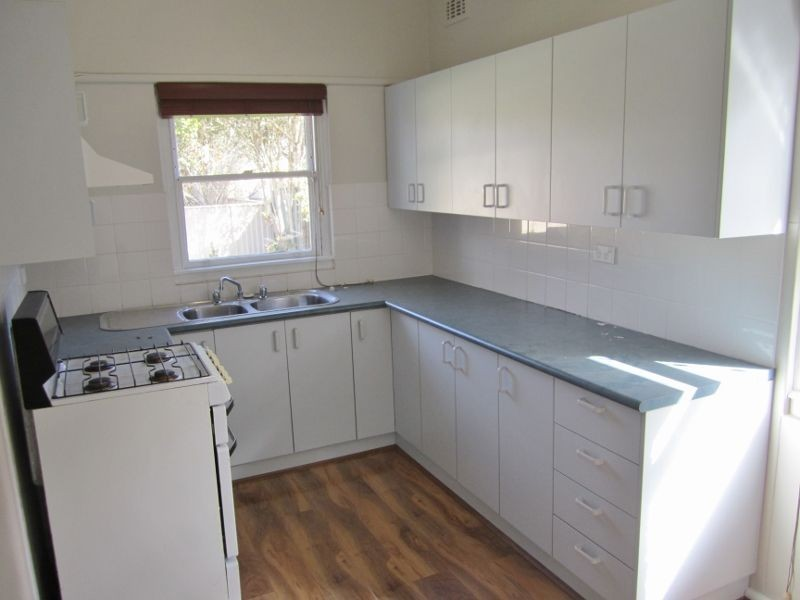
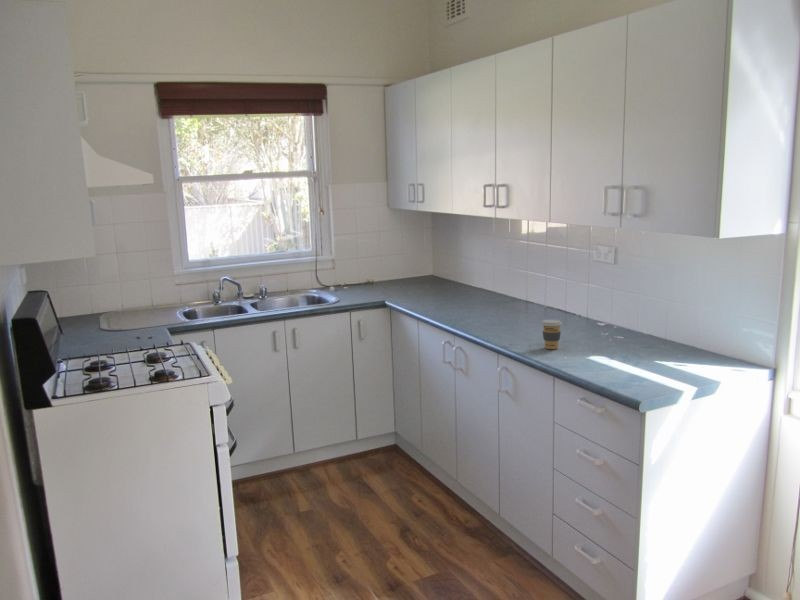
+ coffee cup [540,319,563,350]
